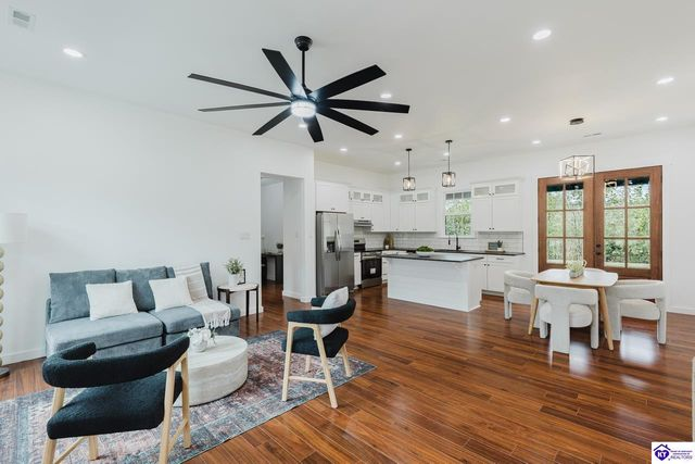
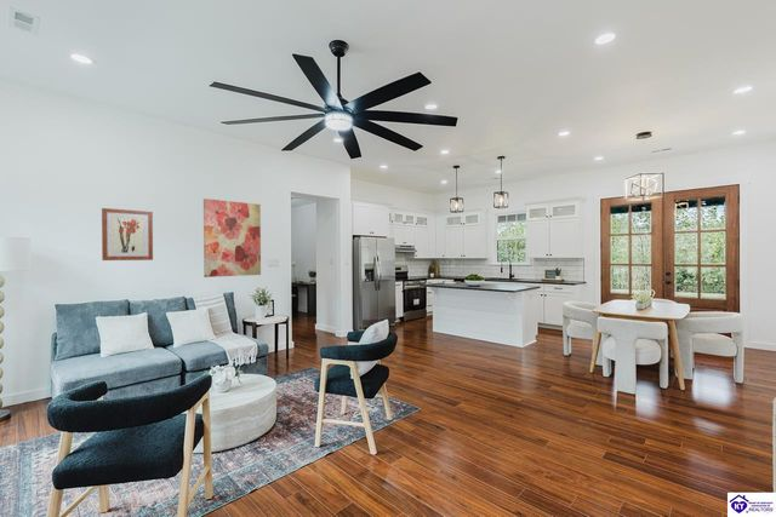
+ wall art [202,197,262,278]
+ wall art [101,207,154,262]
